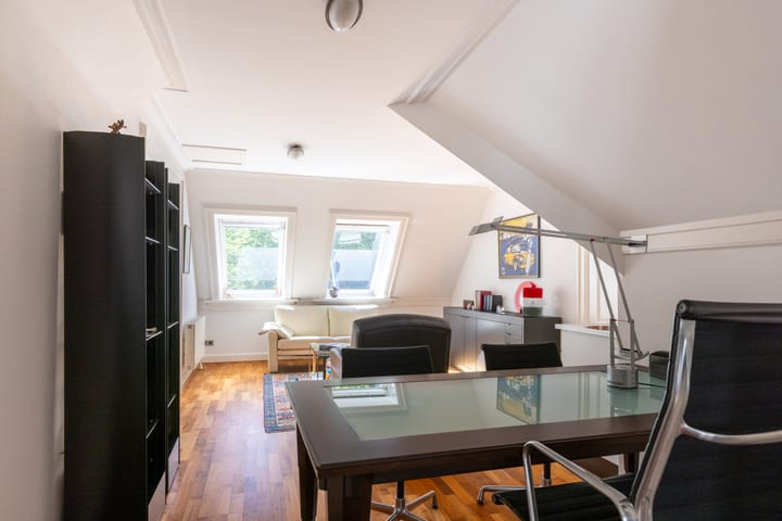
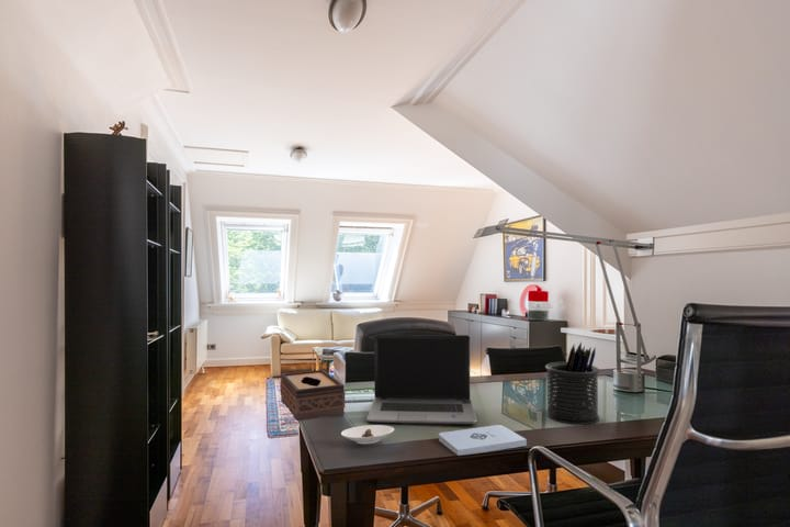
+ laptop computer [365,334,478,426]
+ tissue box [280,369,346,422]
+ pen holder [544,340,600,426]
+ notepad [438,424,528,457]
+ saucer [340,424,395,445]
